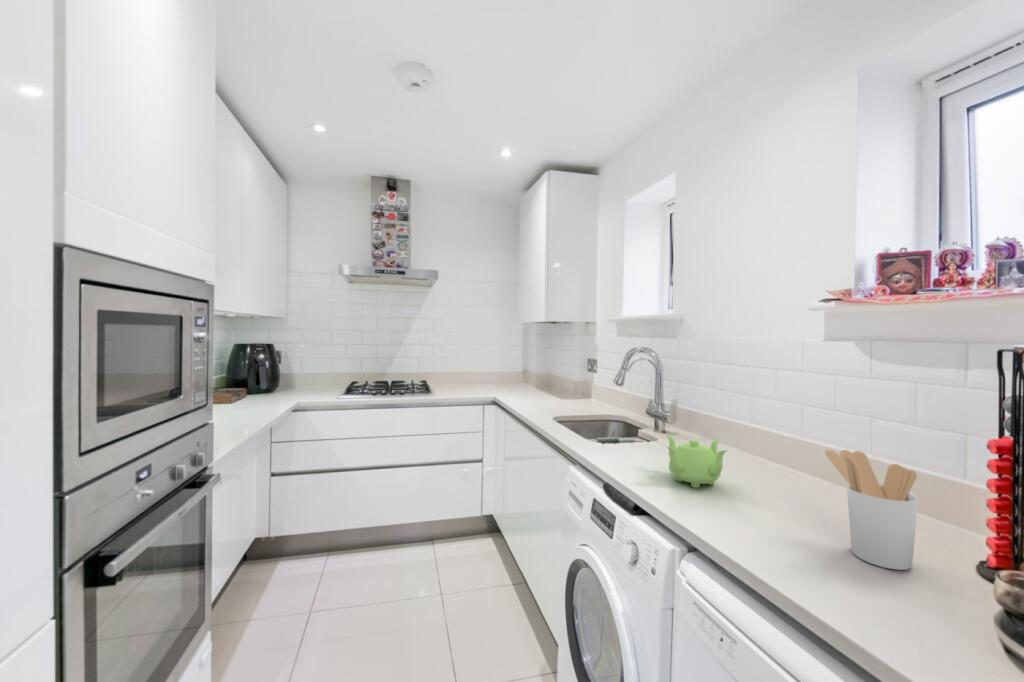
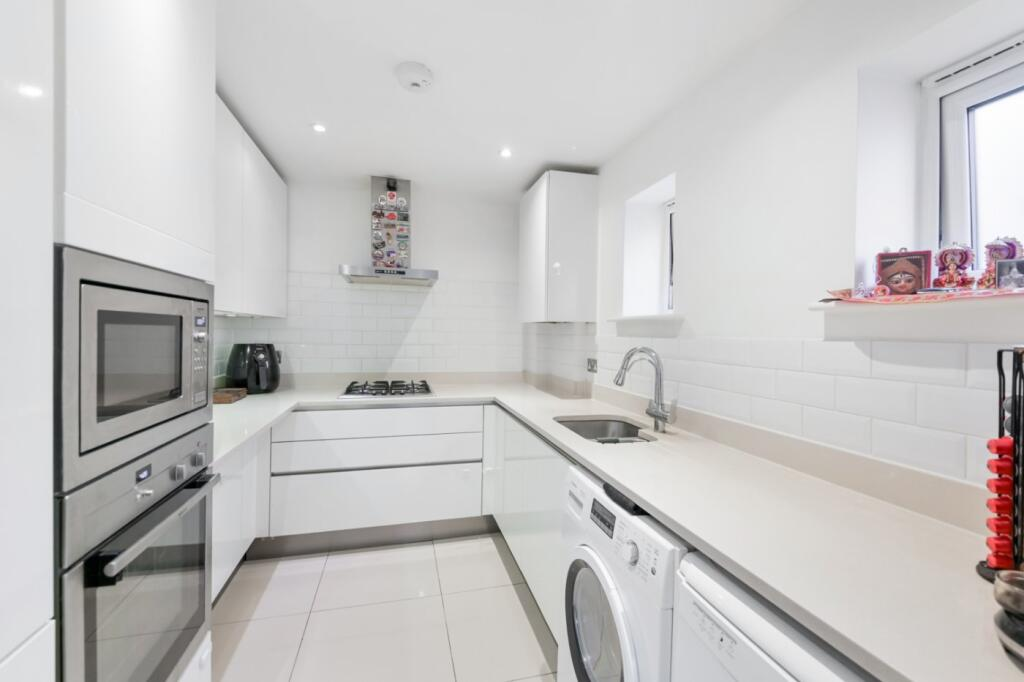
- teapot [665,433,729,489]
- utensil holder [824,449,919,571]
